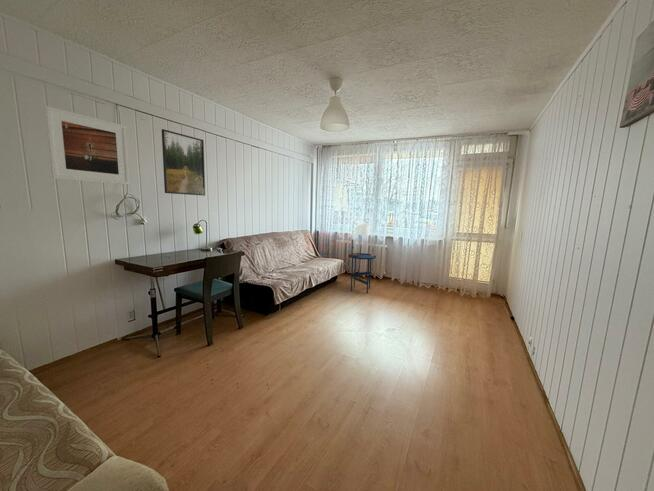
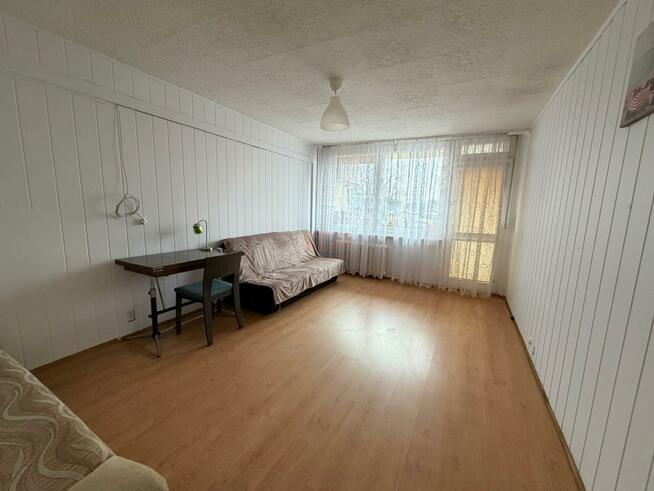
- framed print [44,105,131,186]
- lamp [348,220,371,257]
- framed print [161,128,206,197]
- side table [348,252,377,294]
